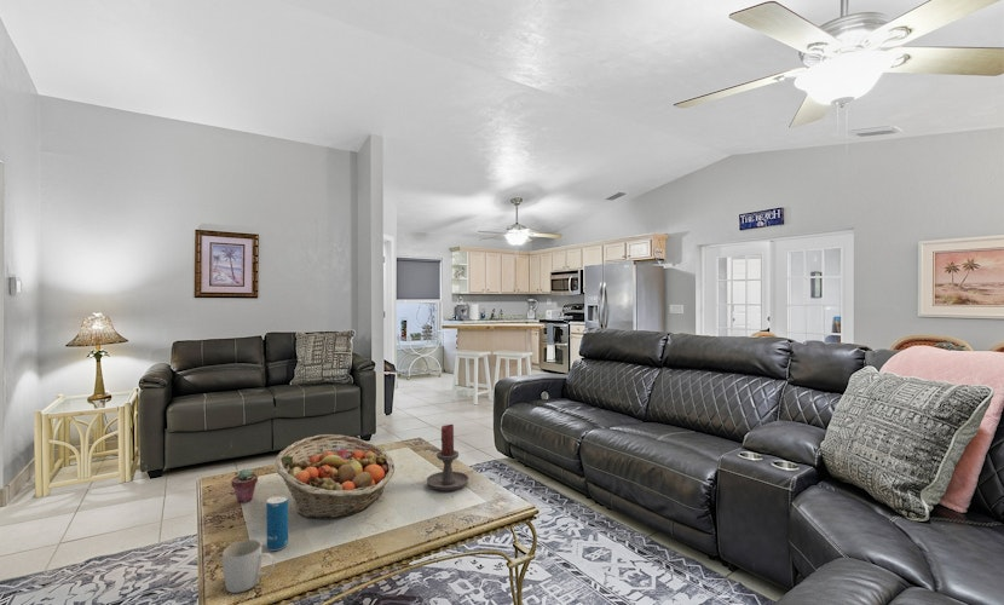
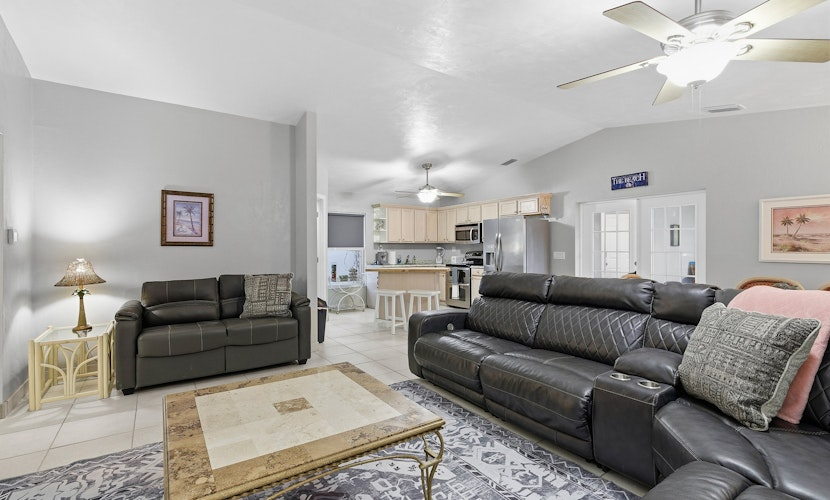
- potted succulent [230,467,259,503]
- beverage can [265,495,289,552]
- candle holder [426,424,471,491]
- mug [221,538,276,594]
- fruit basket [273,433,396,520]
